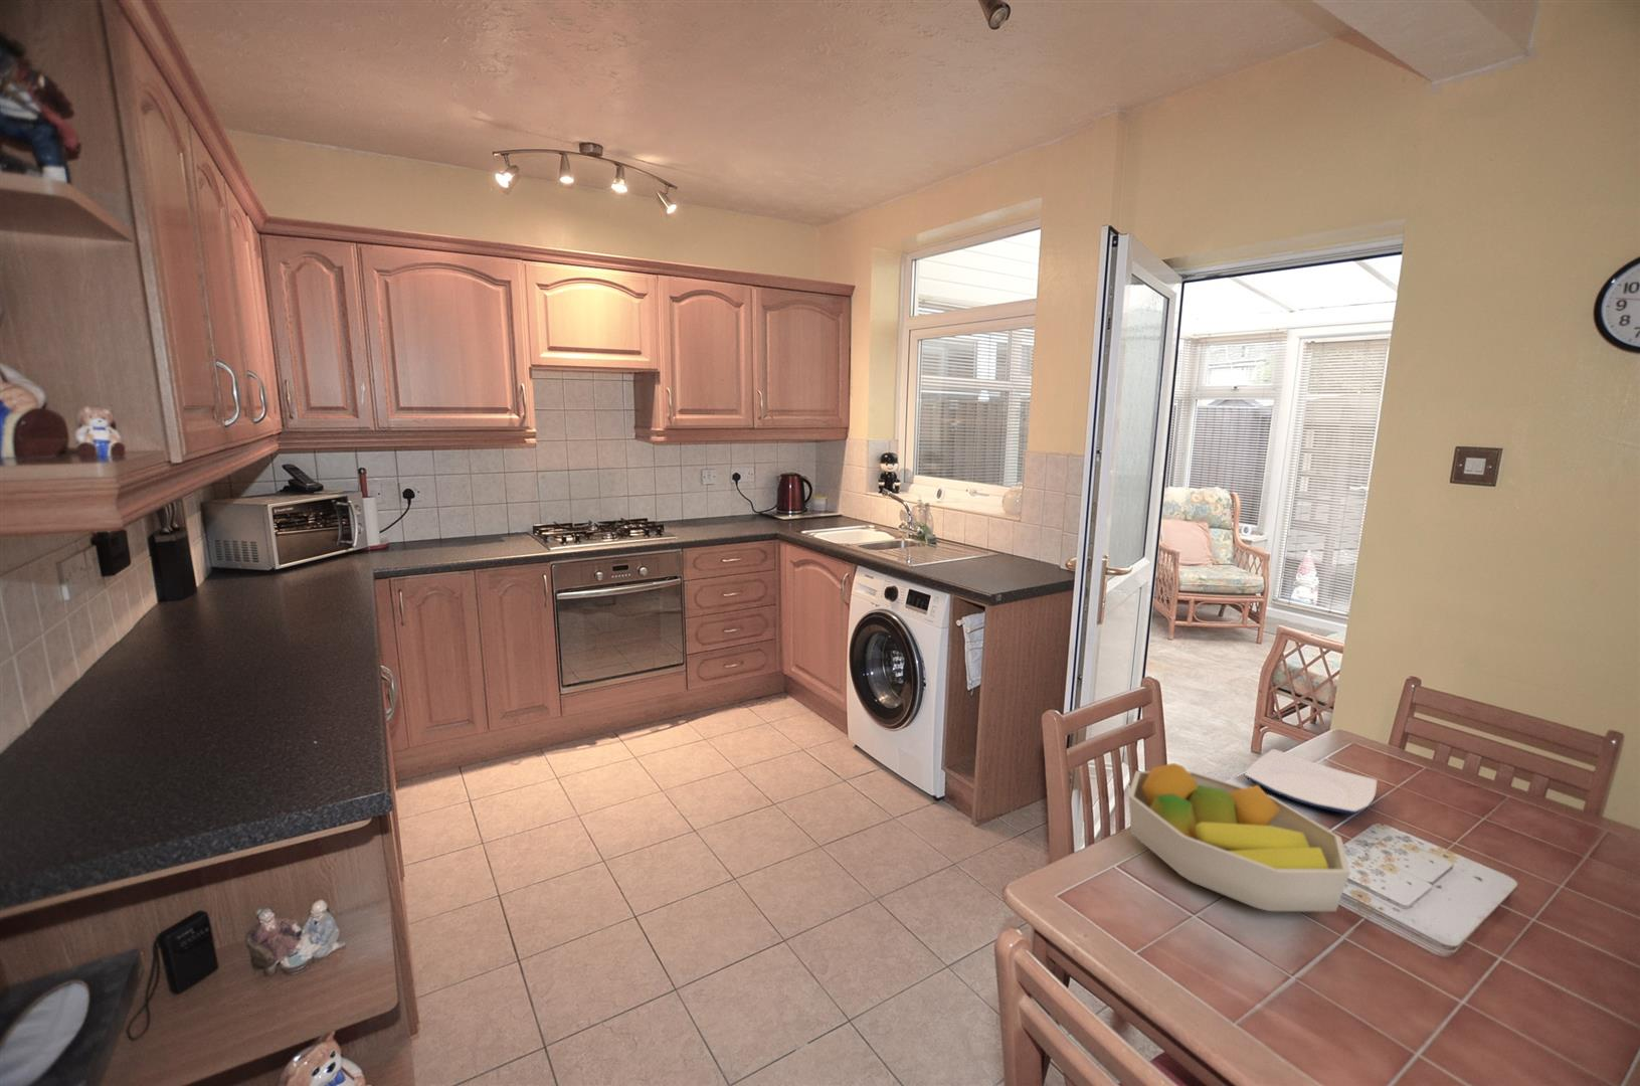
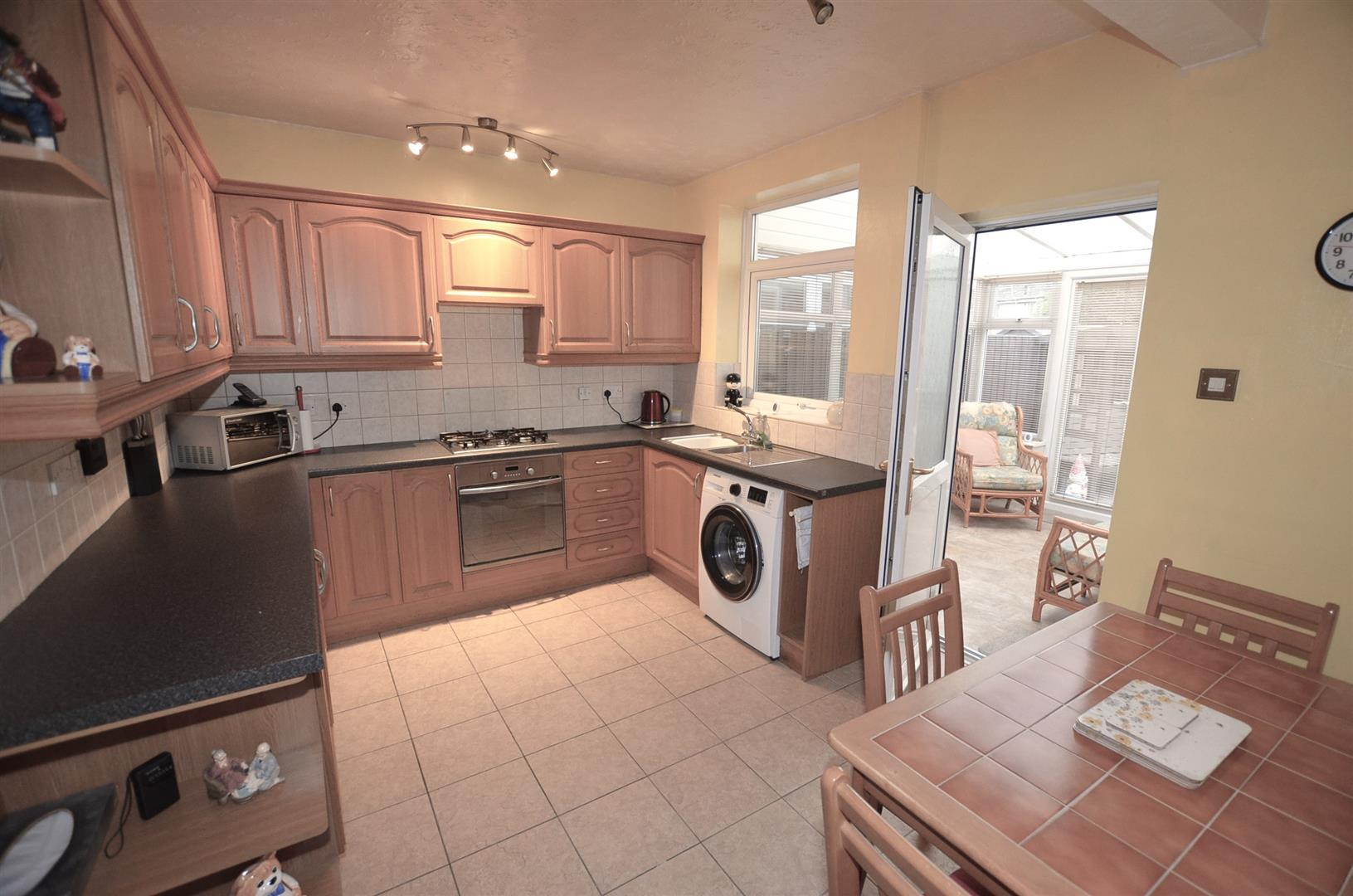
- fruit bowl [1127,762,1352,911]
- plate [1244,748,1378,816]
